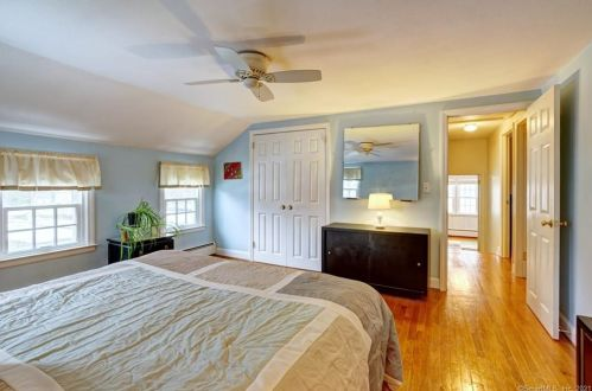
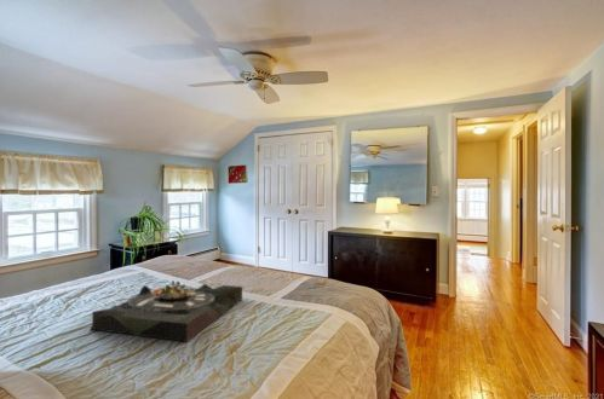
+ serving tray [88,279,243,343]
